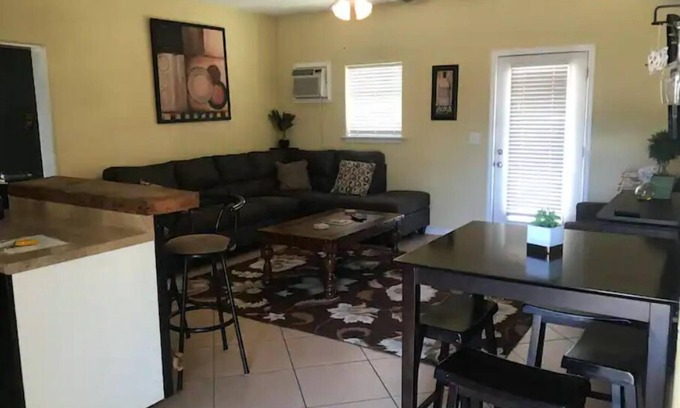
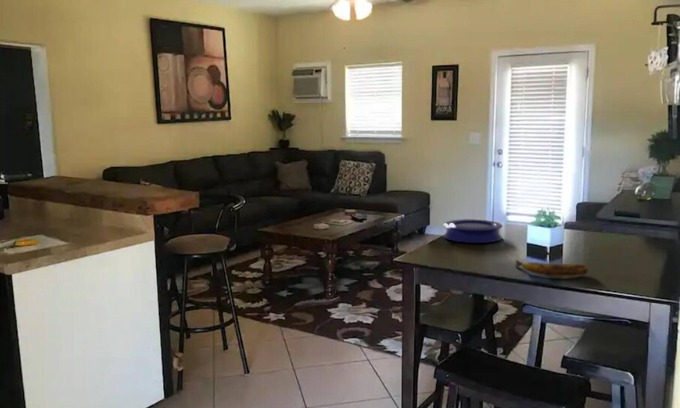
+ plate [442,218,504,244]
+ banana [514,258,589,279]
